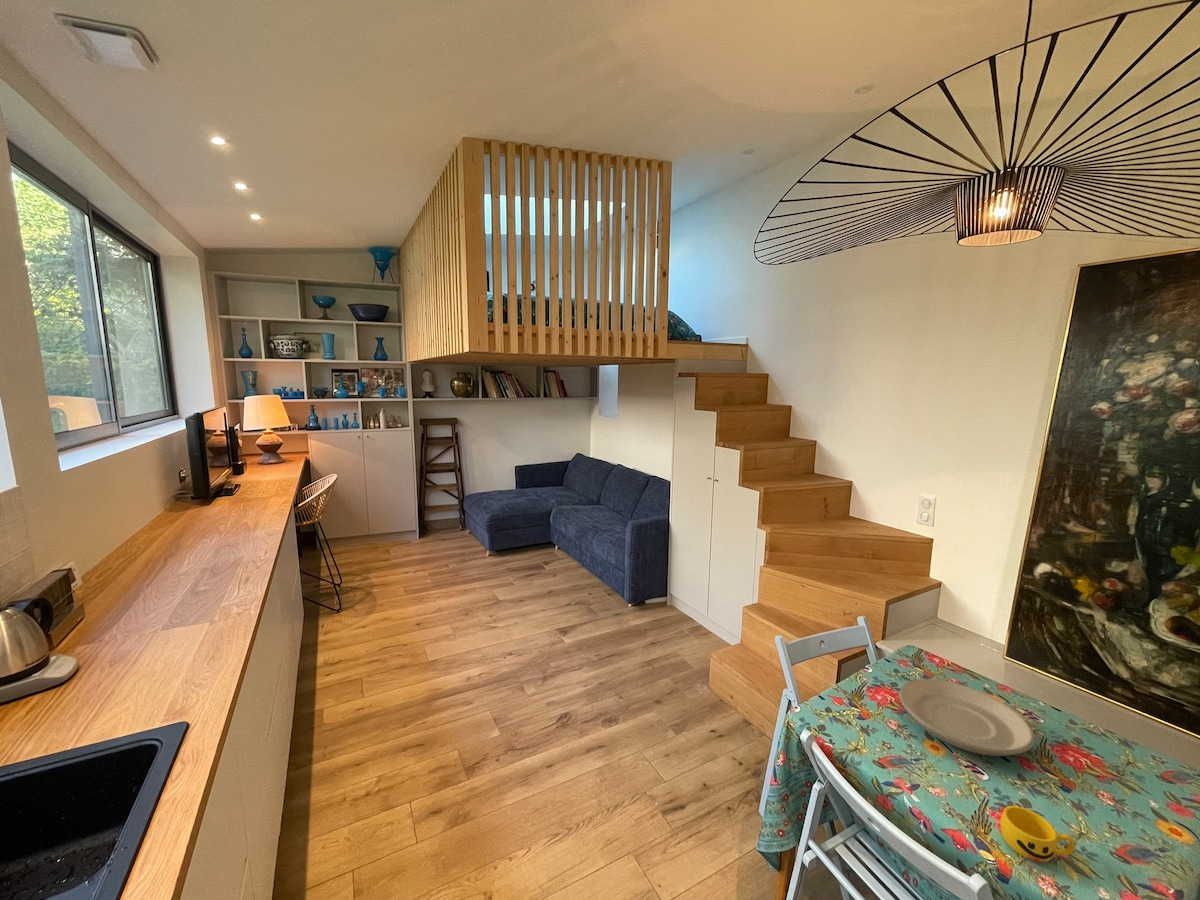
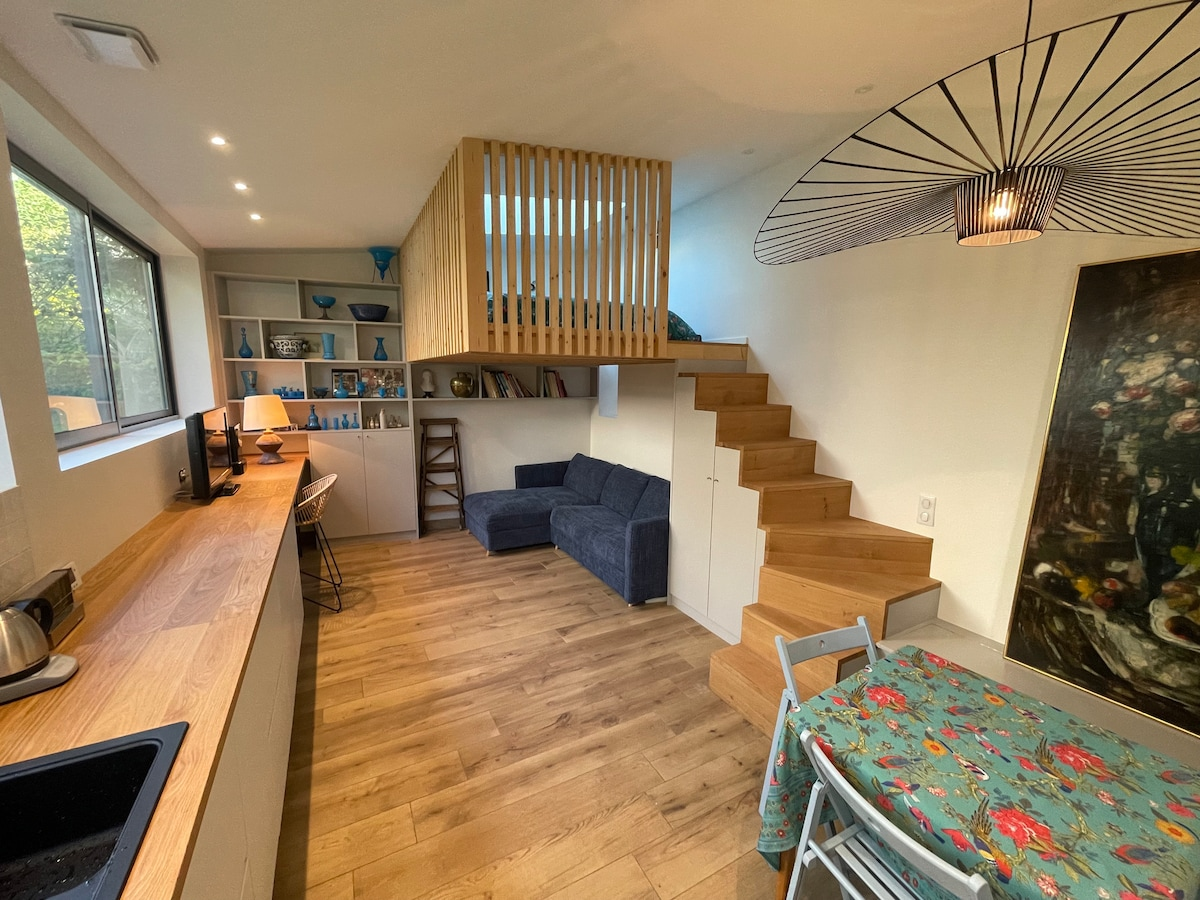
- plate [898,678,1036,757]
- cup [999,805,1076,863]
